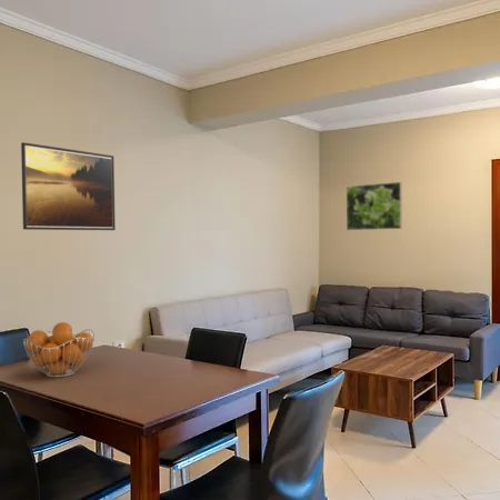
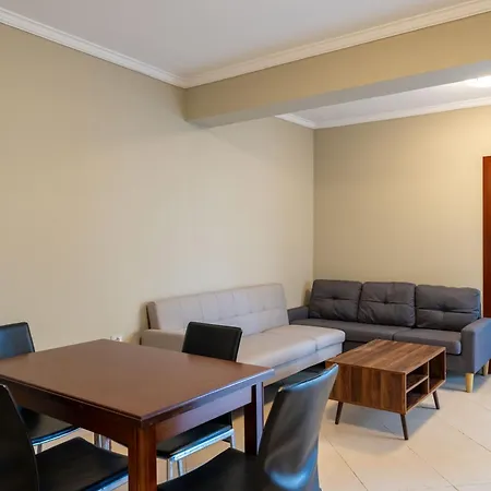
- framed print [20,141,117,231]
- fruit basket [22,321,96,378]
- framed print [346,181,403,231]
